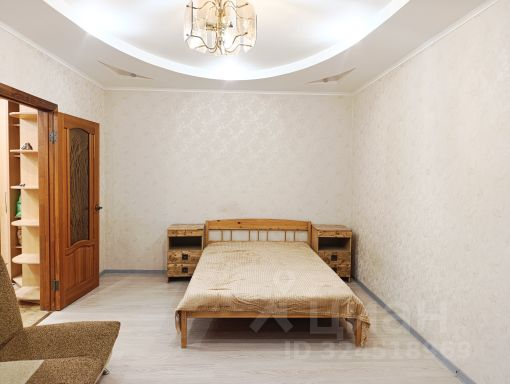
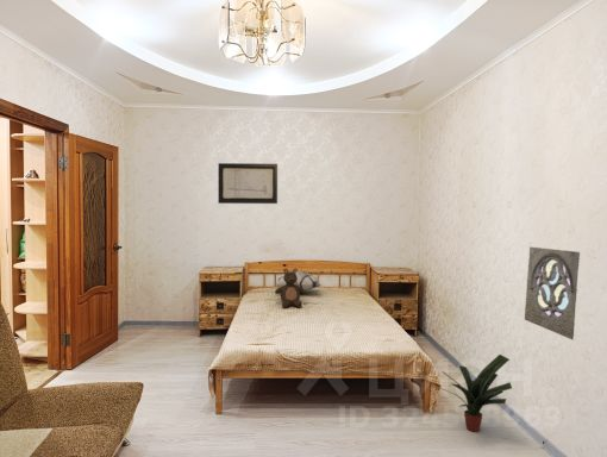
+ wall art [217,162,279,205]
+ decorative pillow [274,270,323,292]
+ wall ornament [524,246,581,340]
+ potted plant [439,353,513,433]
+ stuffed bear [274,268,307,309]
